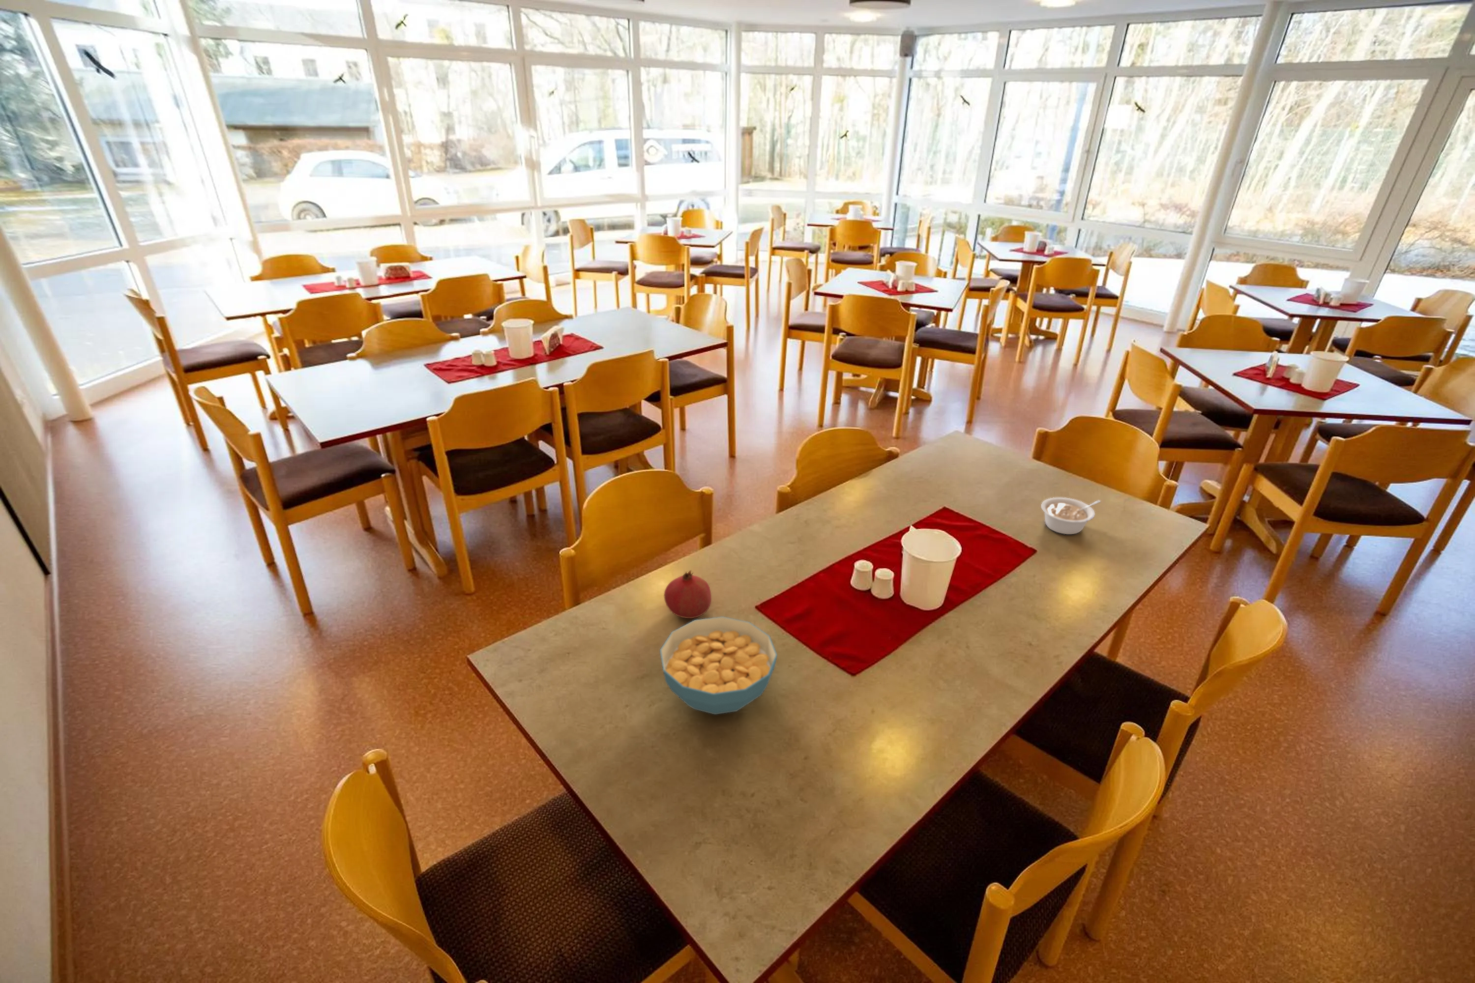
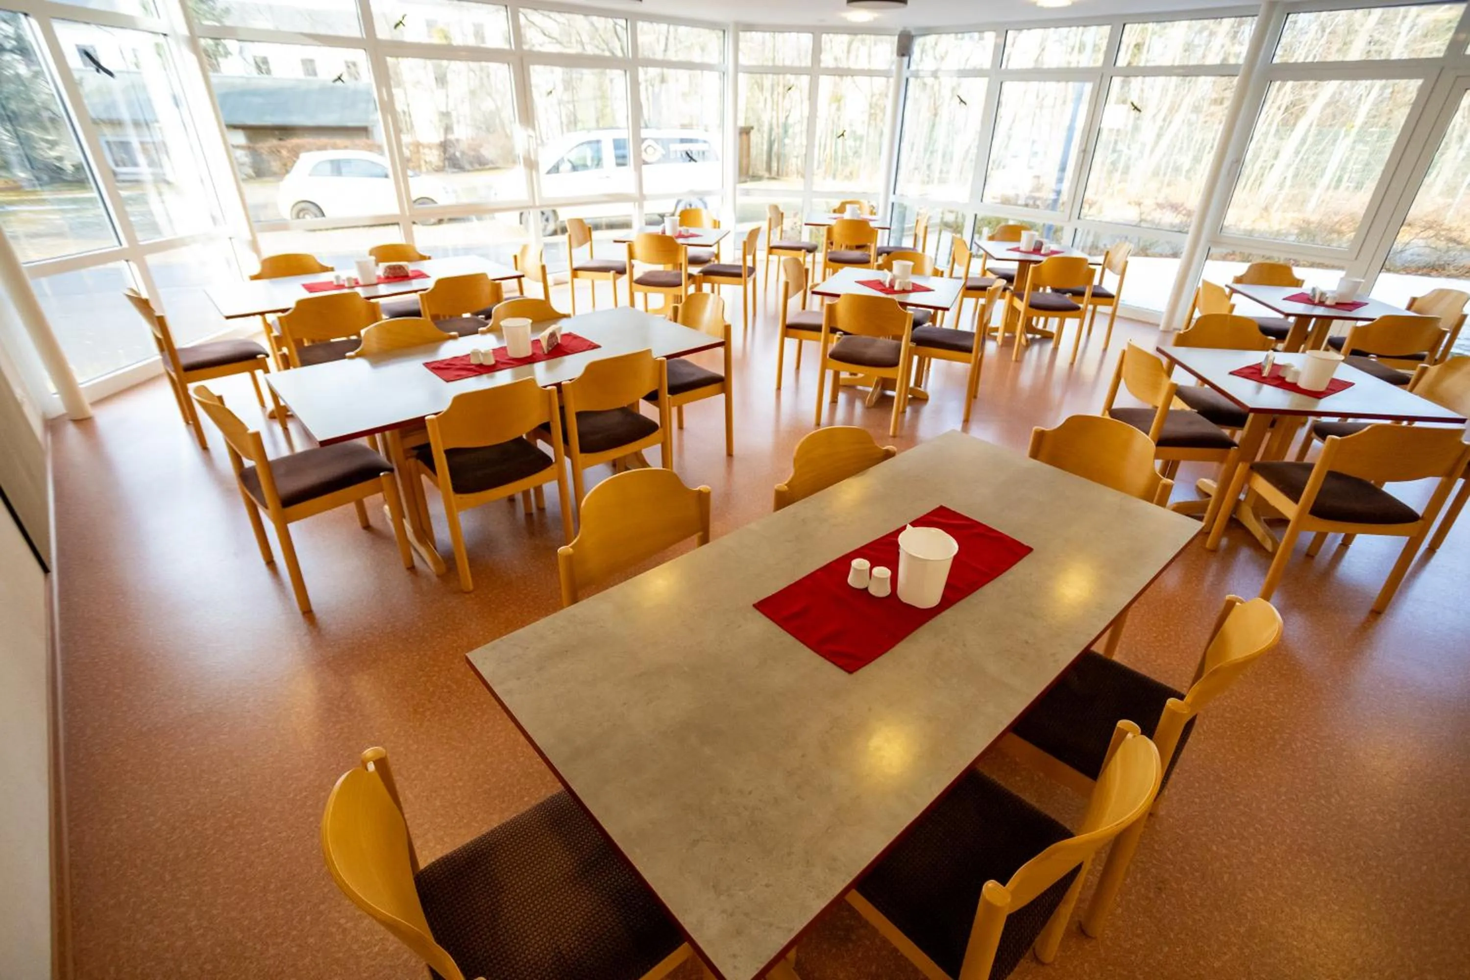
- legume [1040,497,1102,534]
- fruit [663,569,712,619]
- cereal bowl [660,615,778,715]
